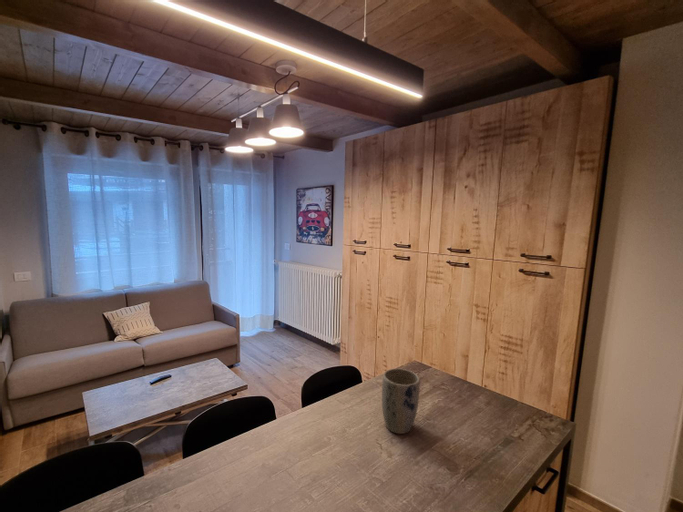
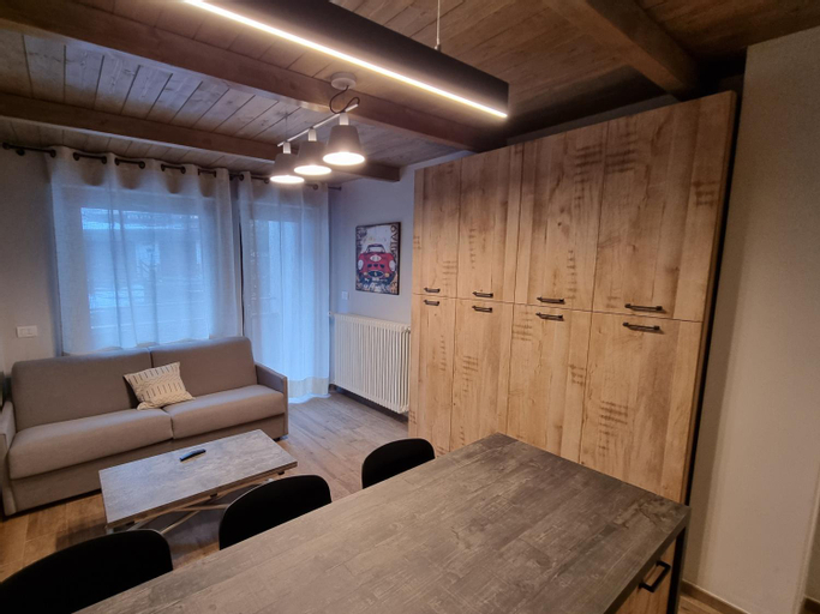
- plant pot [381,367,420,435]
